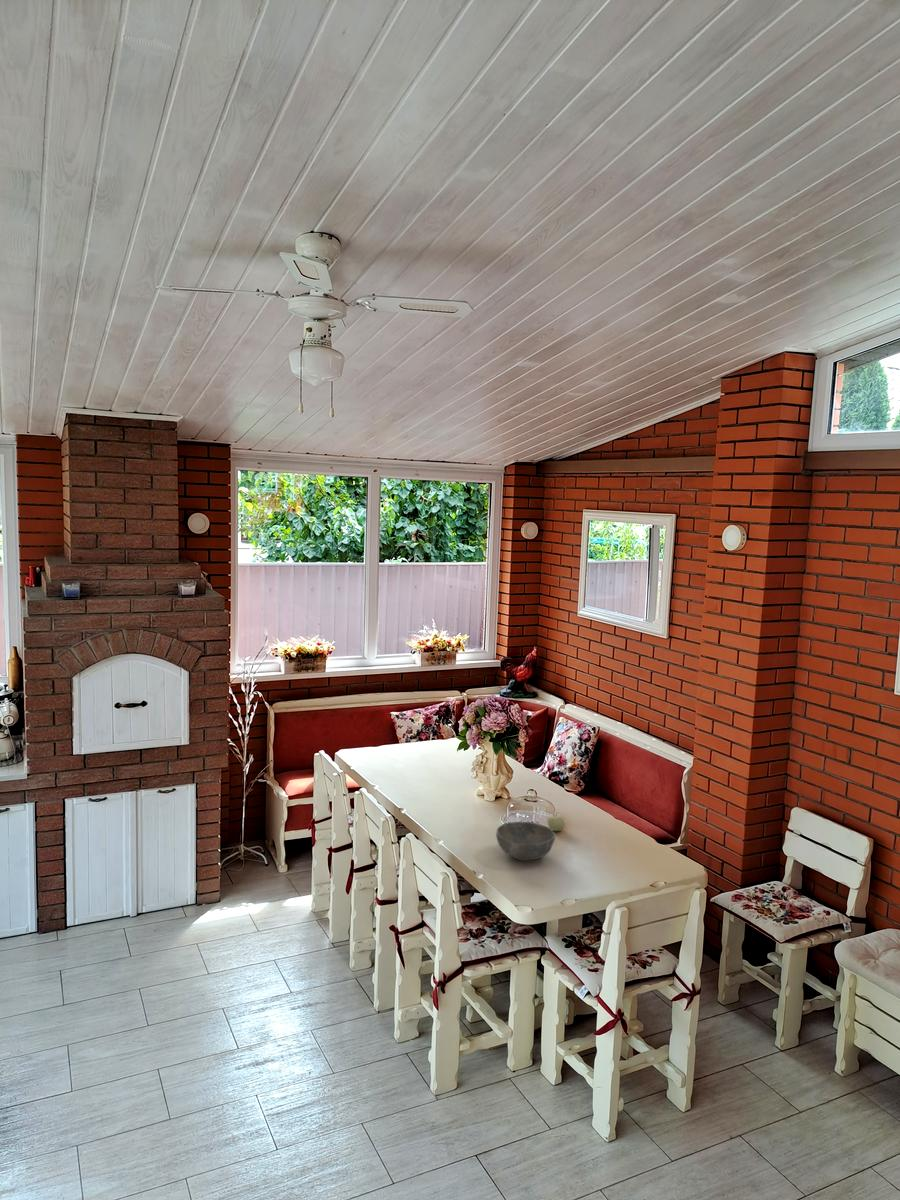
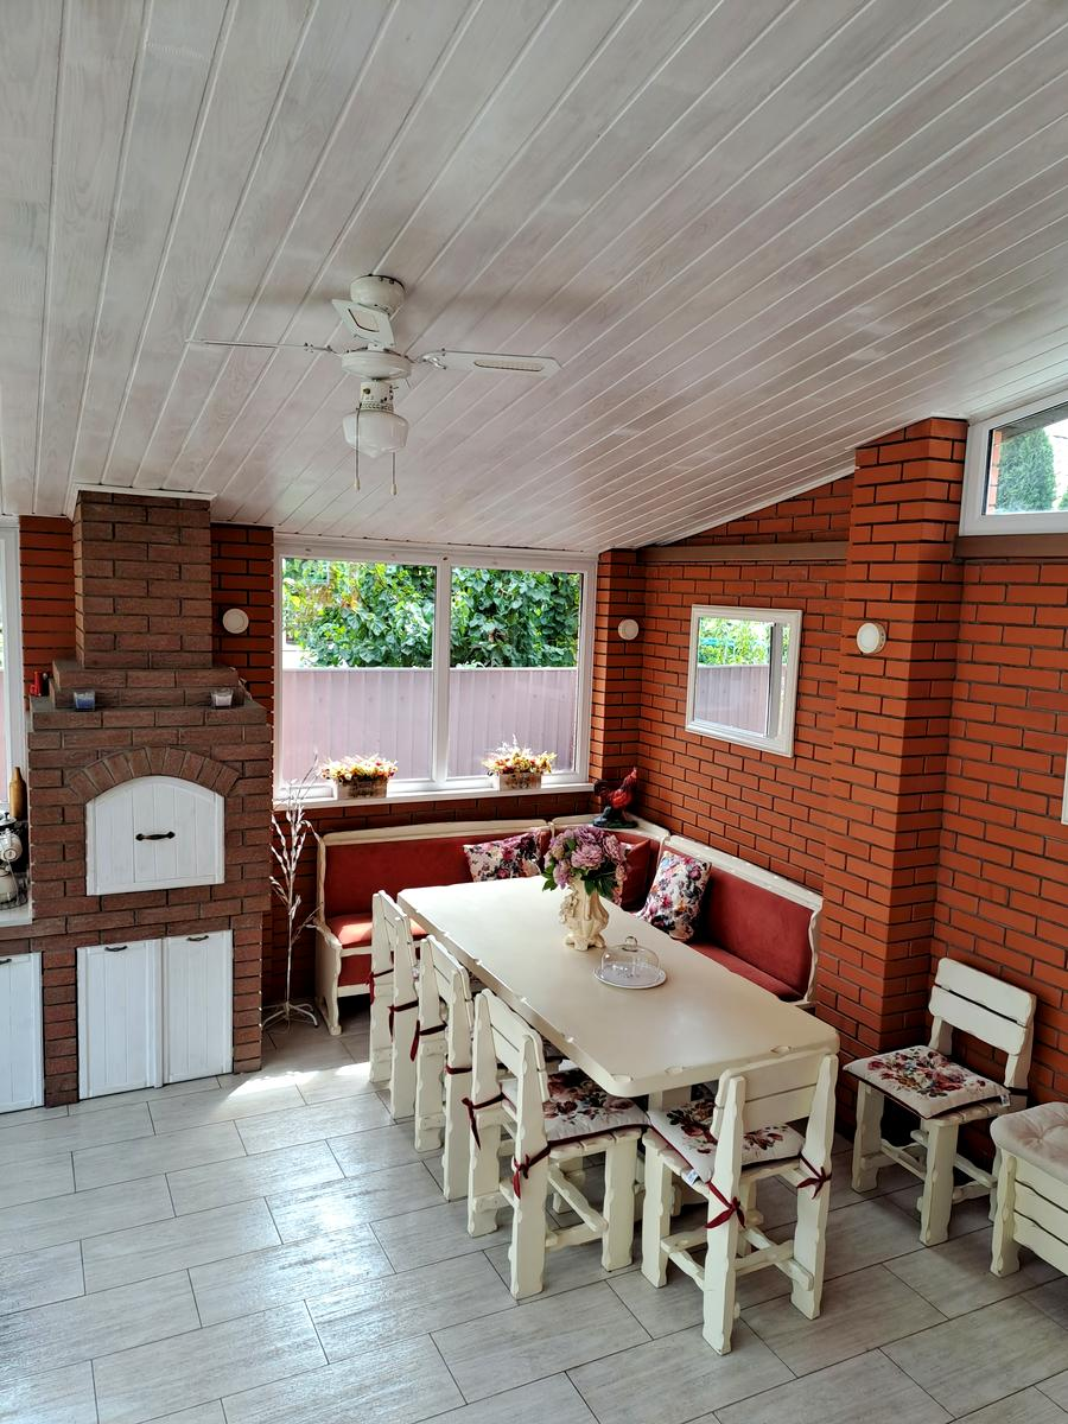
- fruit [546,811,565,832]
- bowl [495,821,556,861]
